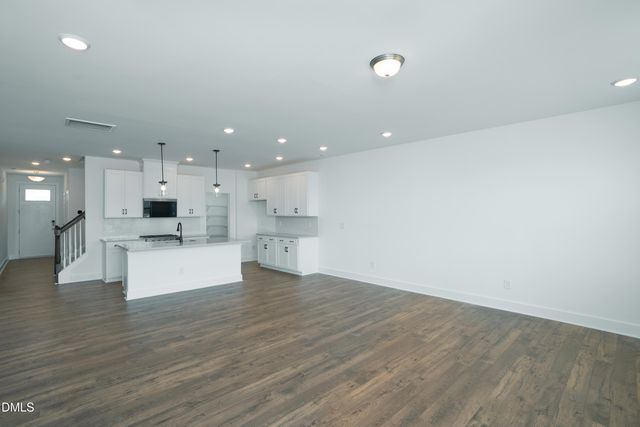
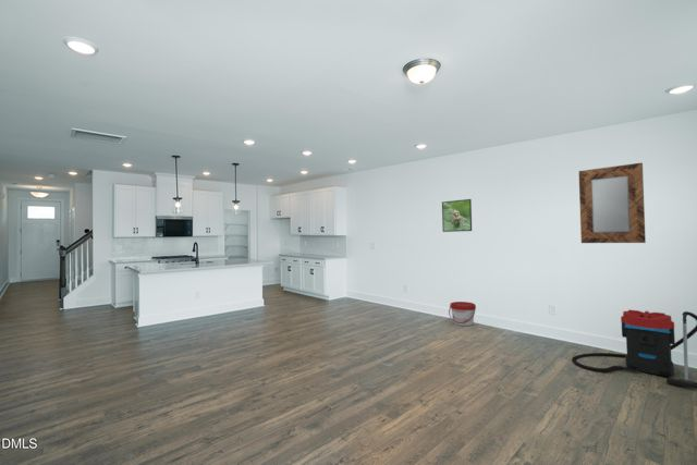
+ vacuum cleaner [571,308,697,390]
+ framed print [441,198,473,233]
+ home mirror [578,161,647,244]
+ bucket [448,301,477,327]
